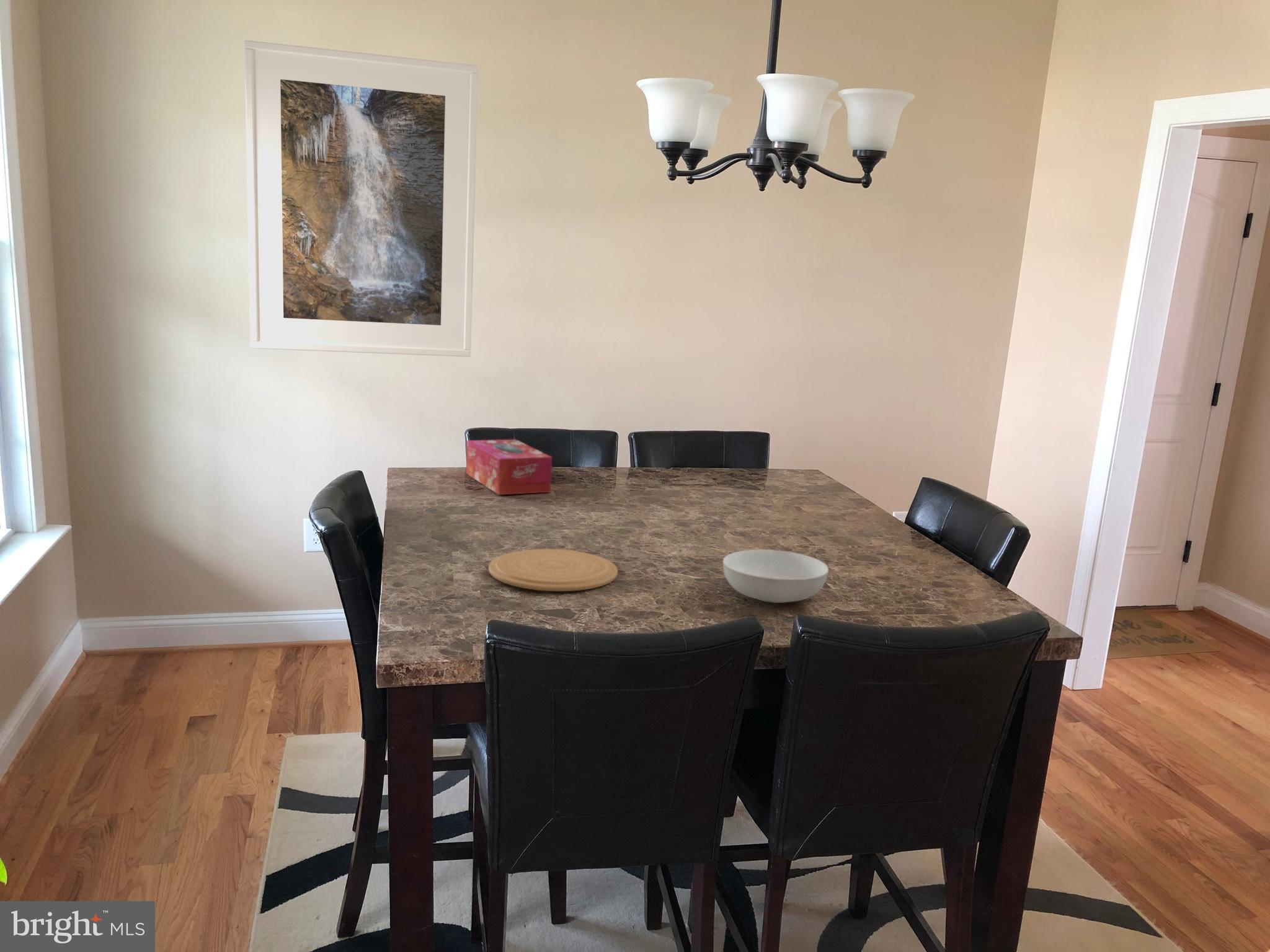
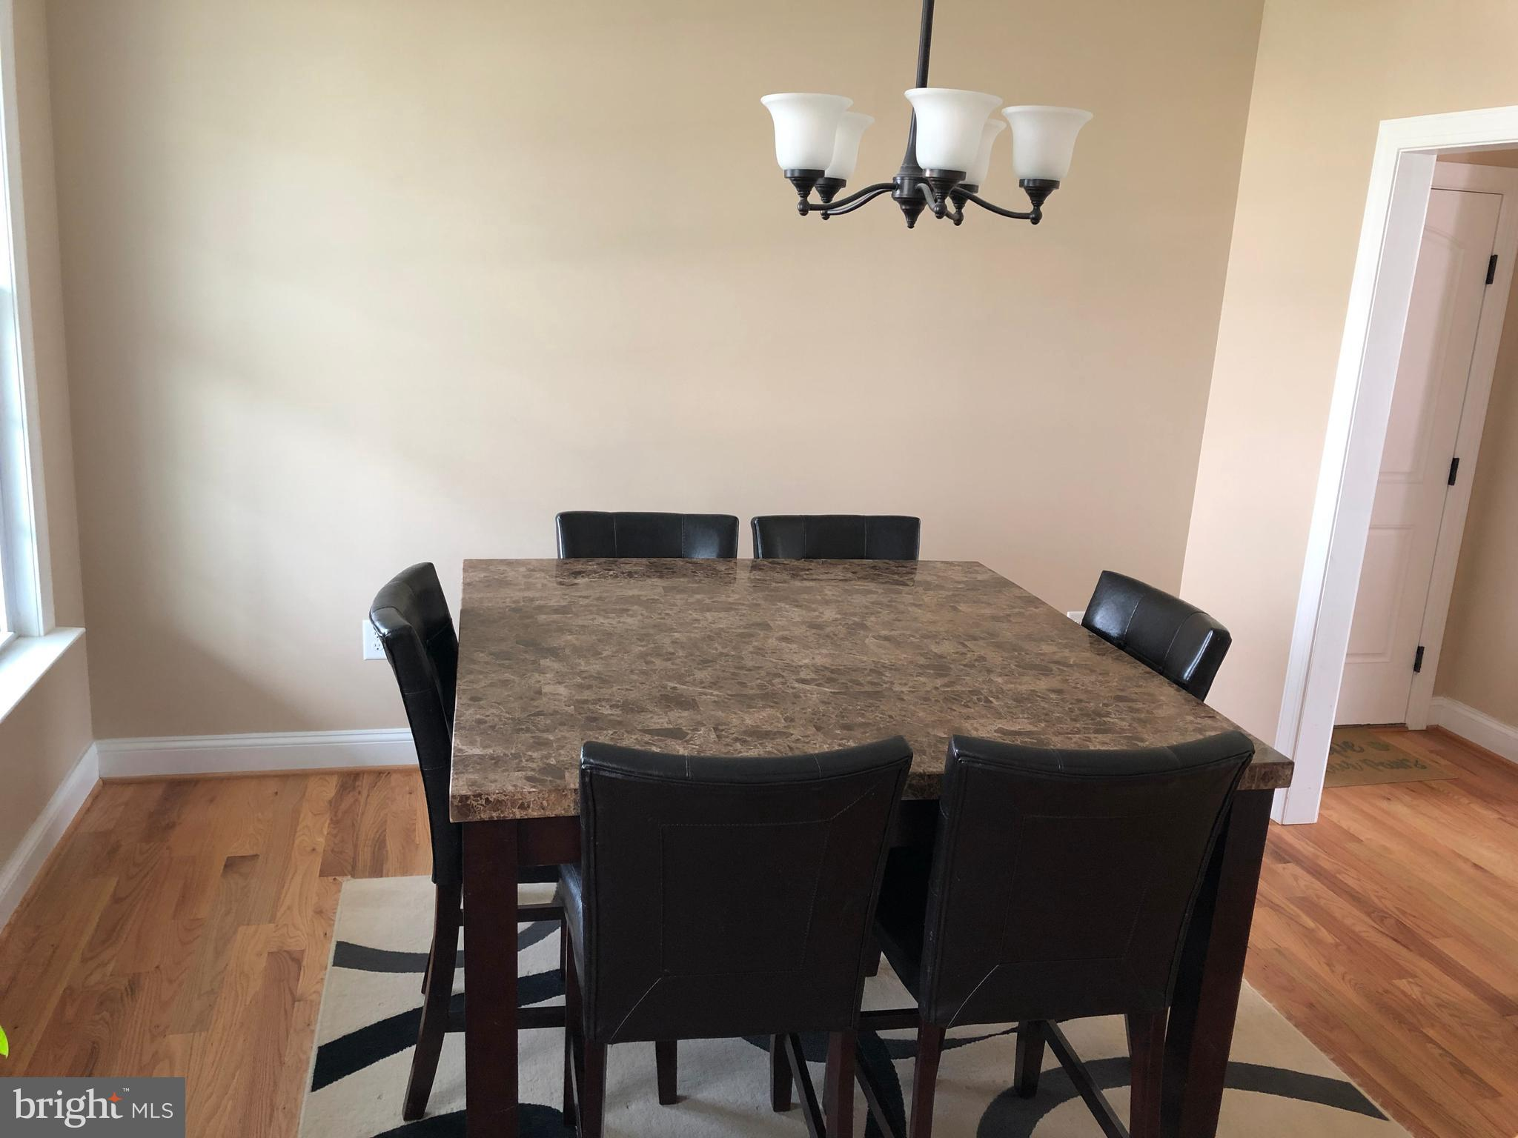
- tissue box [466,439,553,495]
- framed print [244,40,479,358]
- serving bowl [722,549,829,604]
- plate [488,549,618,592]
